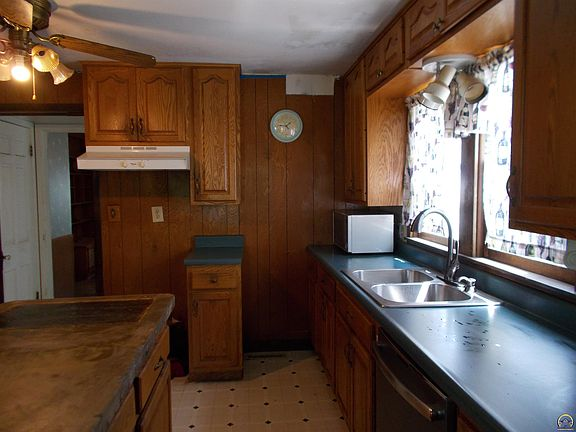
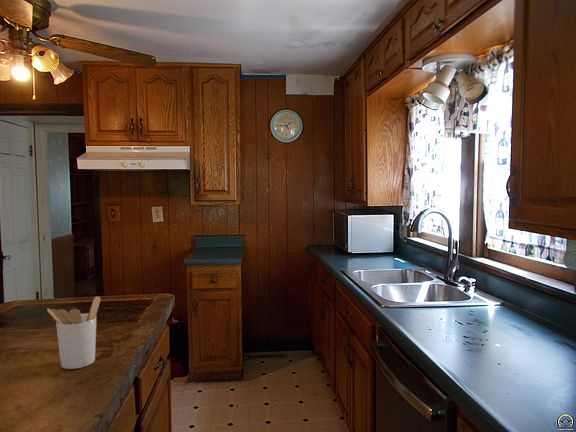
+ utensil holder [46,295,102,370]
